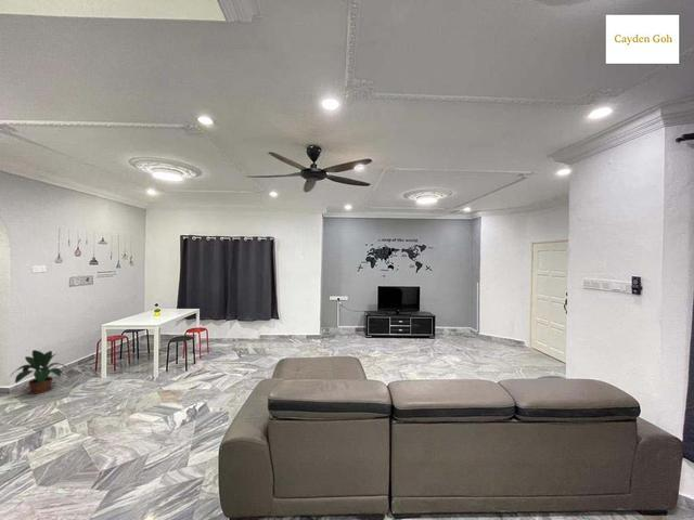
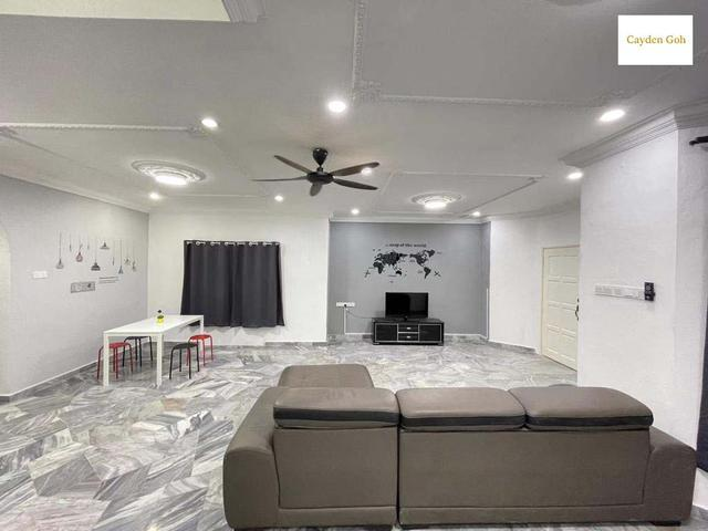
- potted plant [9,349,67,395]
